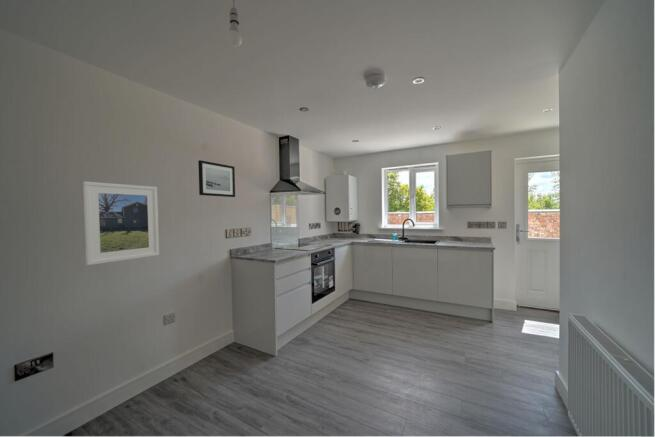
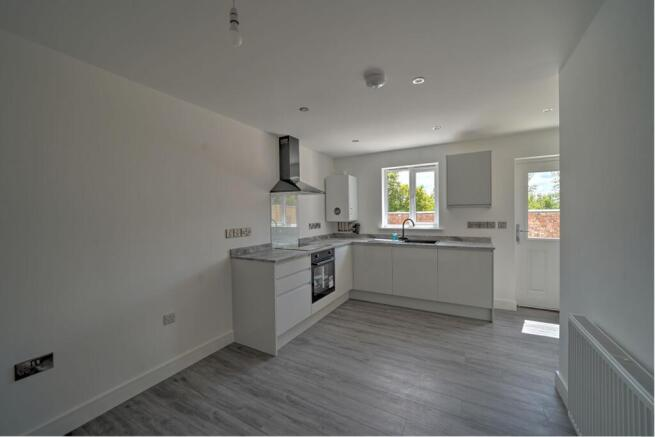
- wall art [197,159,236,198]
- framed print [82,180,160,266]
